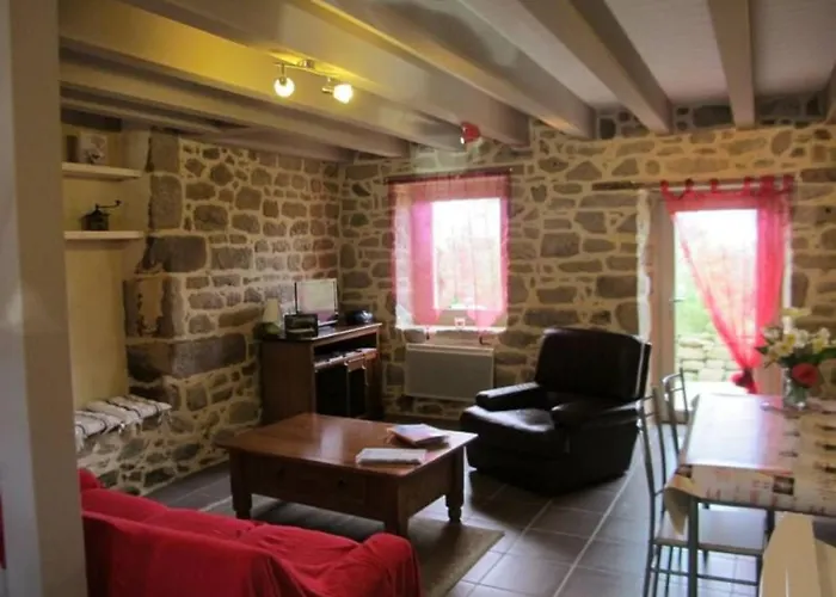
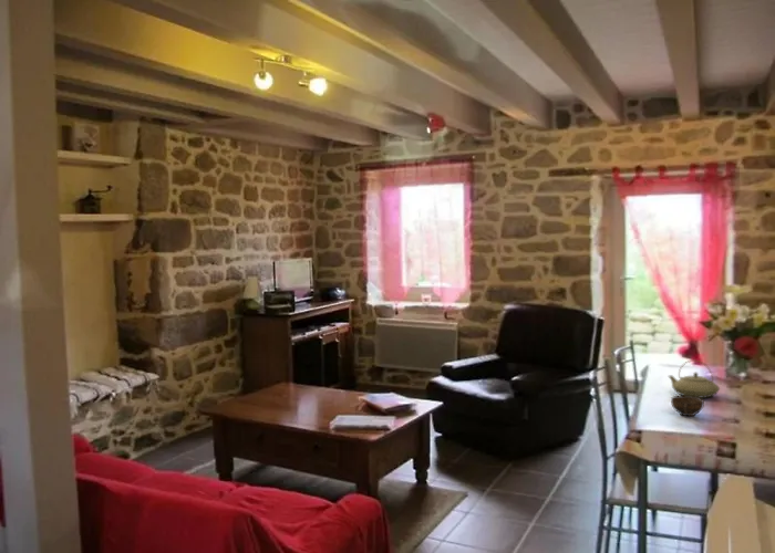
+ teapot [668,359,721,399]
+ cup [670,395,705,417]
